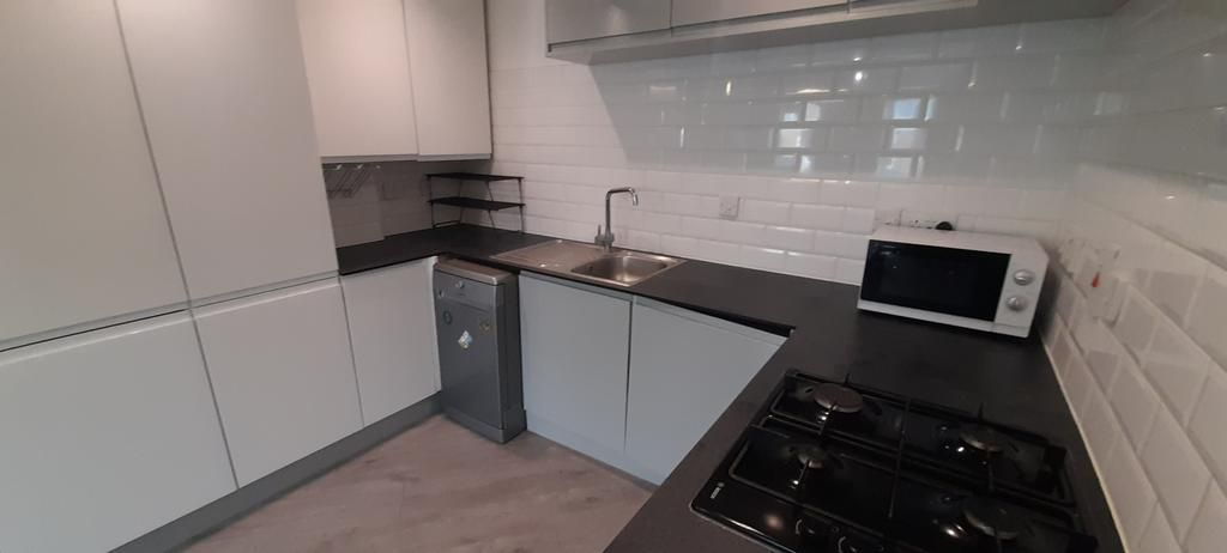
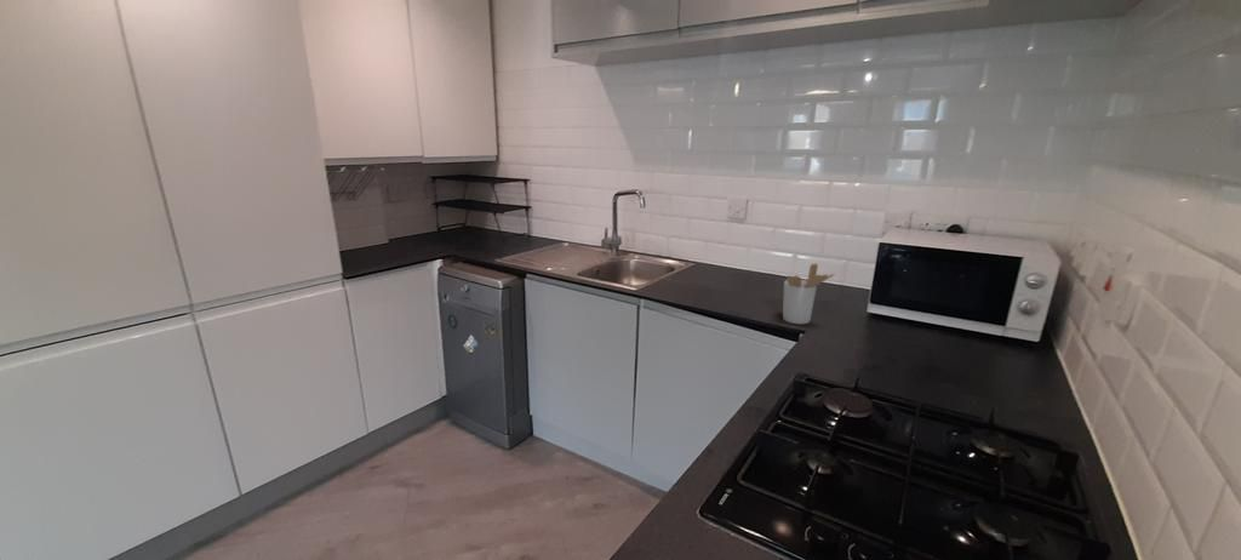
+ utensil holder [782,263,836,325]
